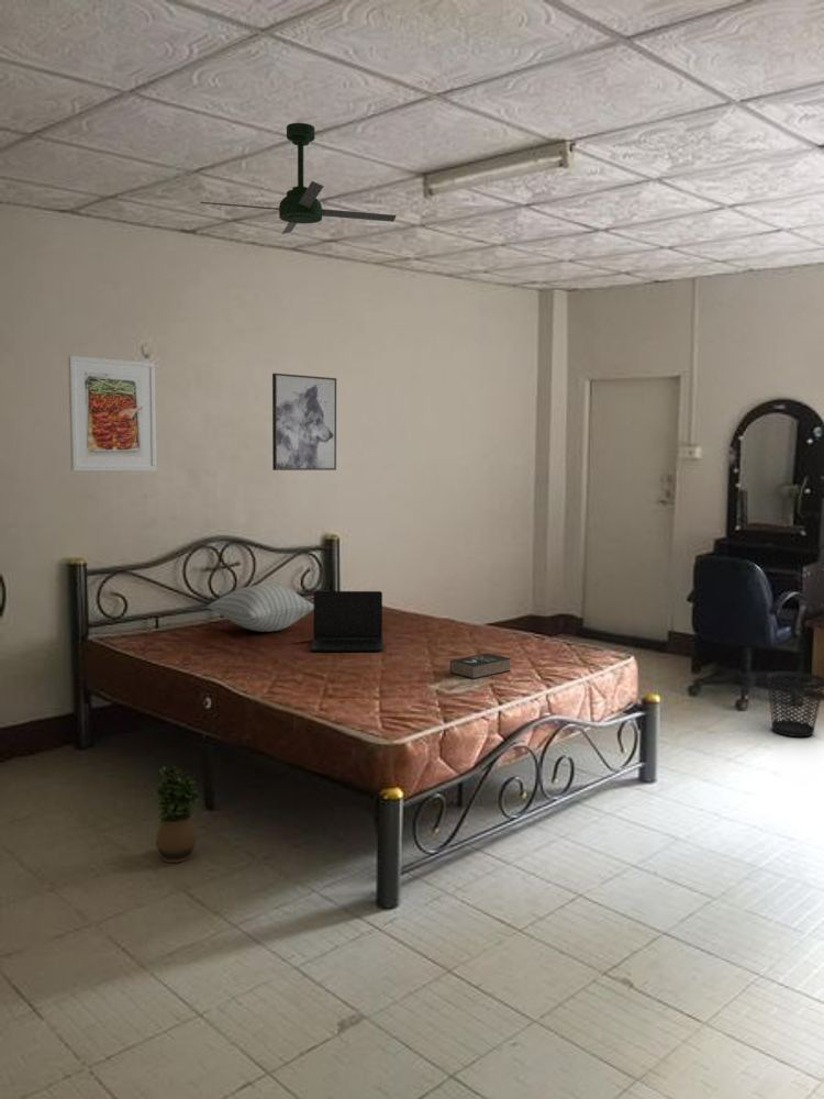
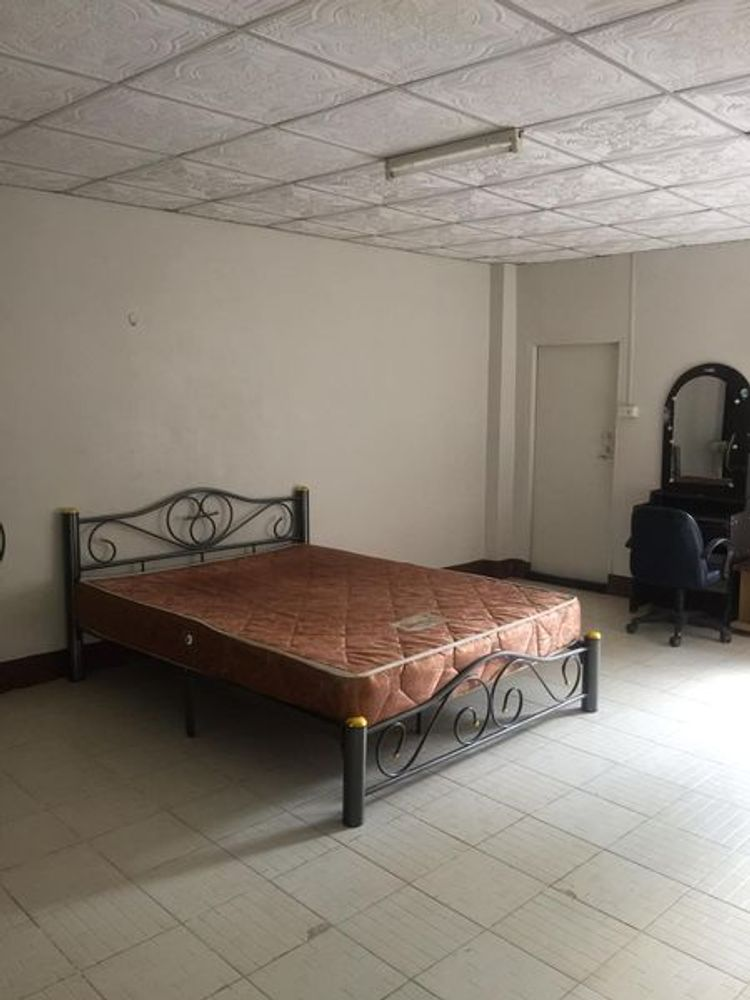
- book [449,652,512,679]
- wastebasket [766,670,824,737]
- potted plant [151,766,203,864]
- wall art [271,373,337,471]
- laptop [311,590,385,653]
- pillow [207,584,314,633]
- ceiling fan [199,122,398,235]
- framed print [67,355,157,473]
